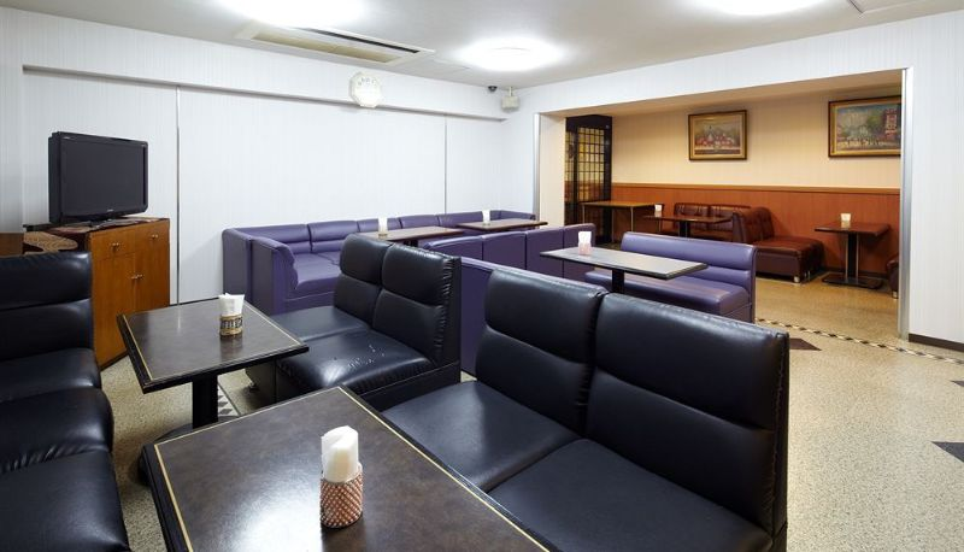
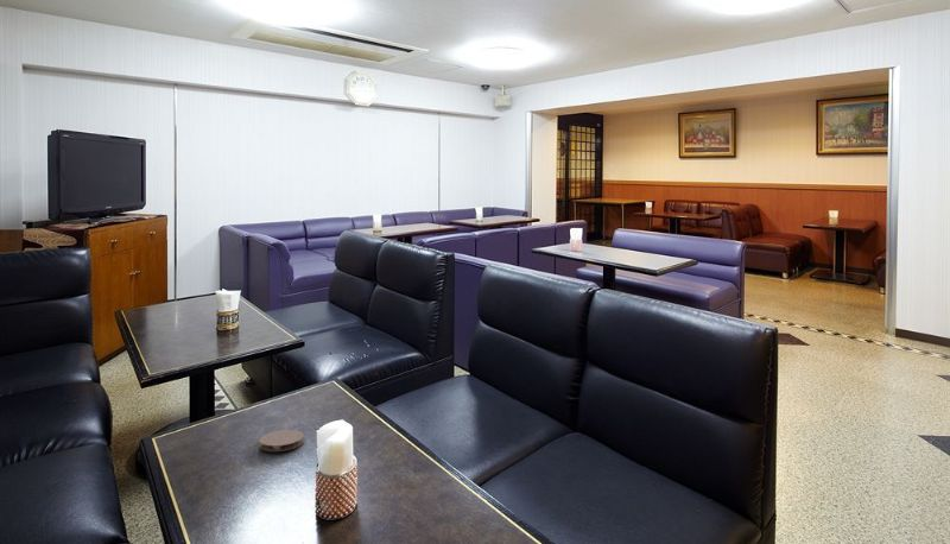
+ coaster [258,429,305,453]
